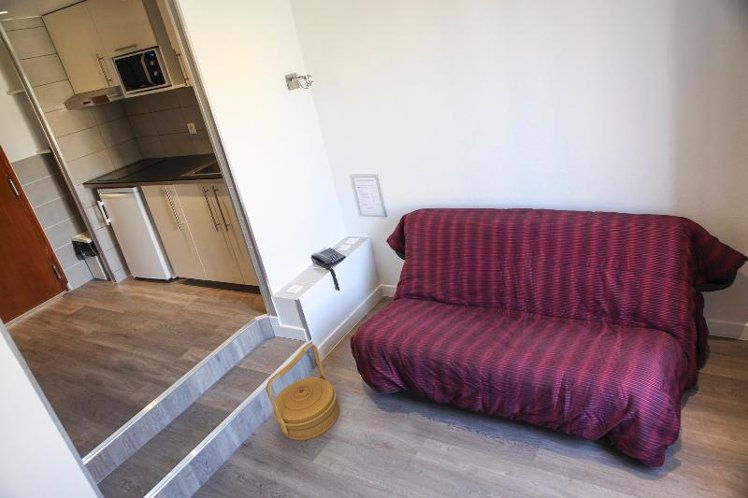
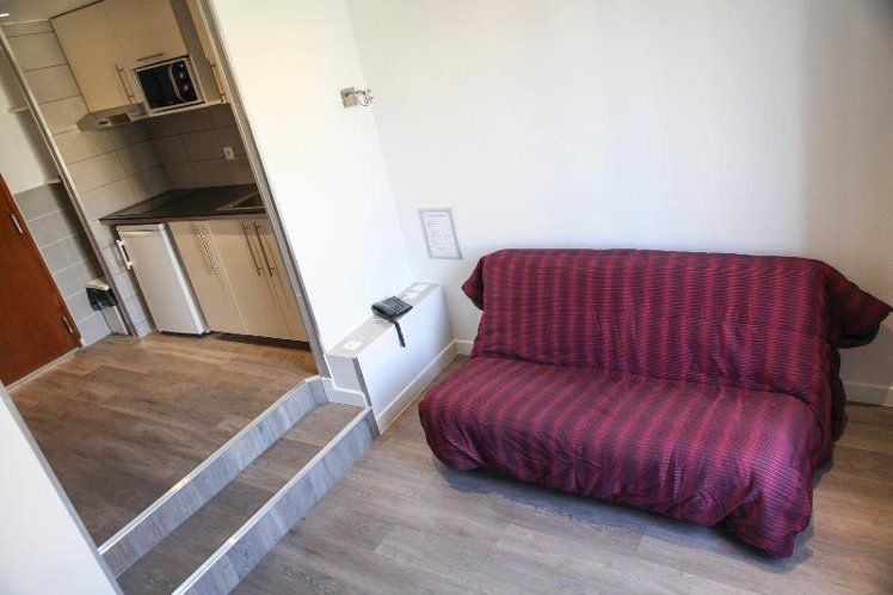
- basket [265,342,340,441]
